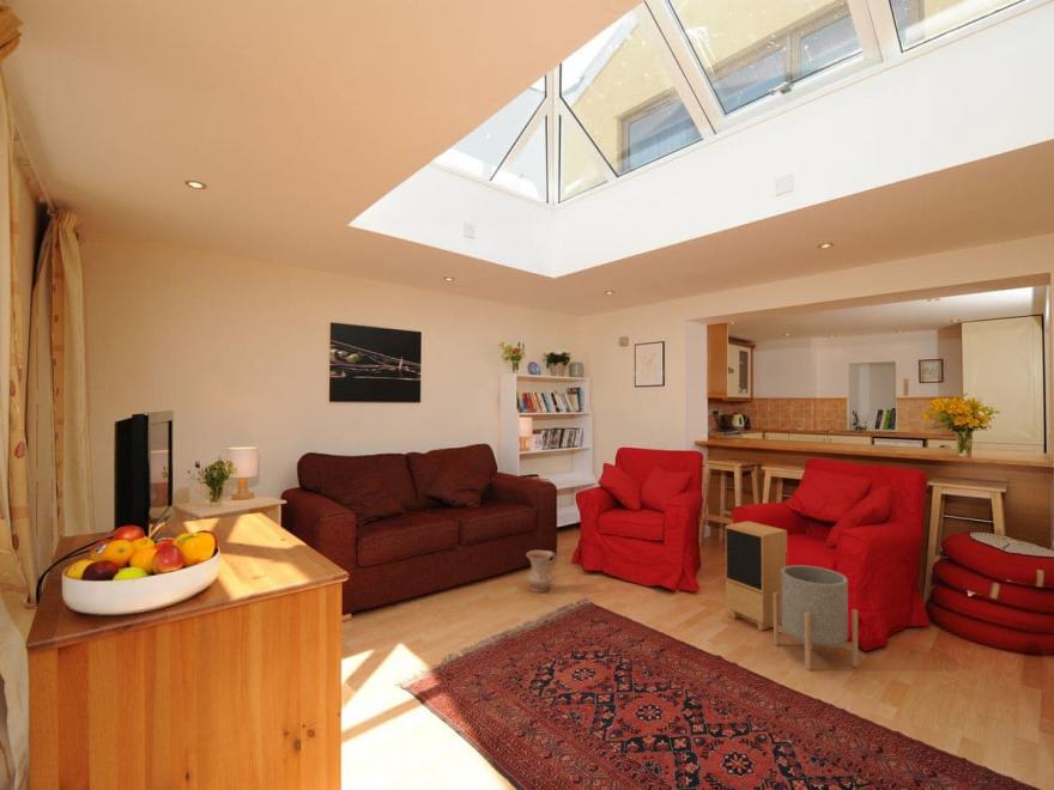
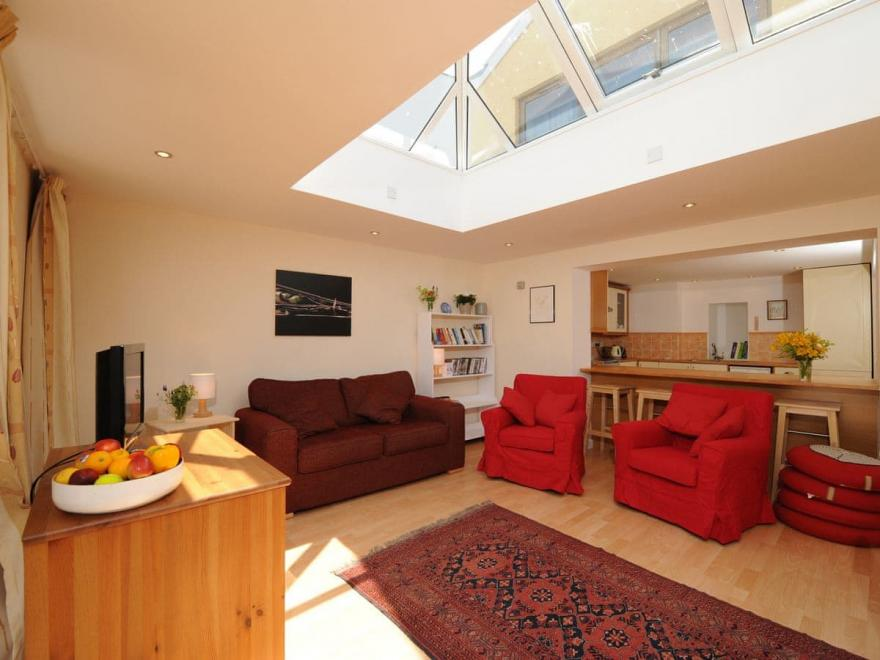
- planter [773,564,859,672]
- ceramic jug [525,549,558,594]
- speaker [725,521,788,632]
